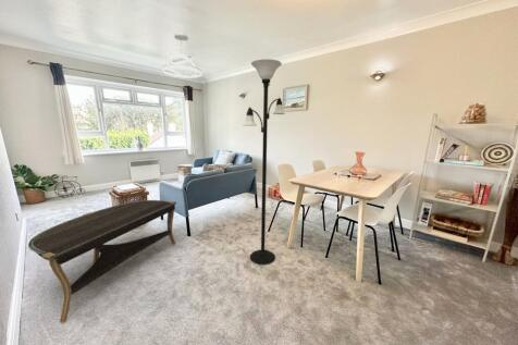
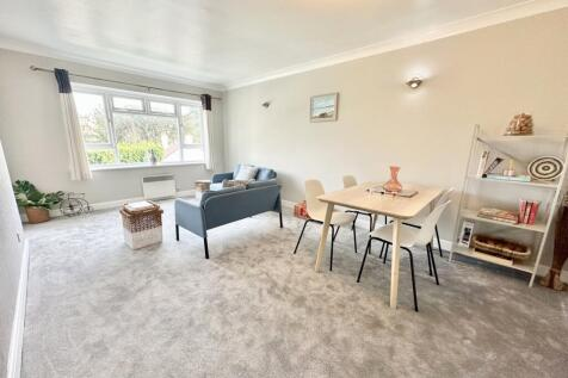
- floor lamp [243,58,286,266]
- pendant light [161,32,203,79]
- coffee table [27,199,177,324]
